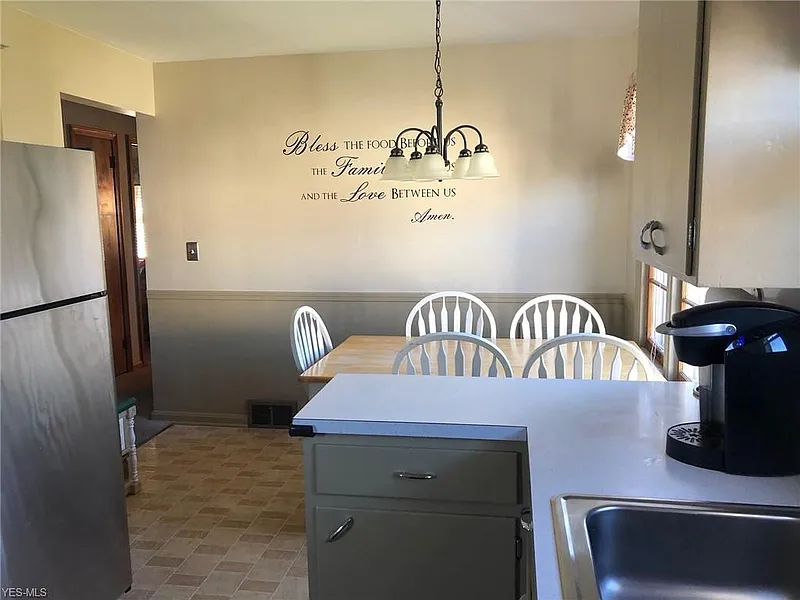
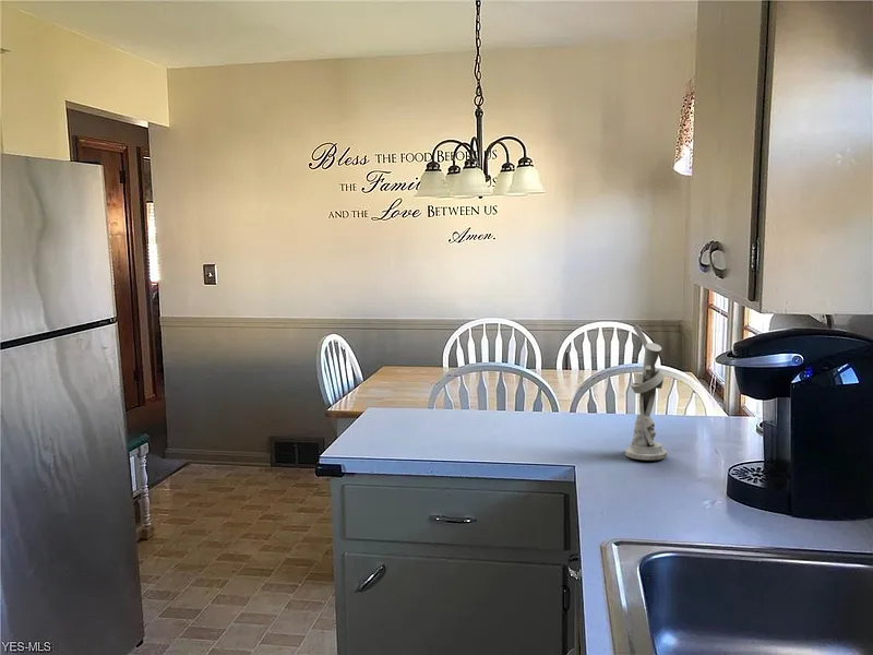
+ utensil holder [624,323,668,461]
